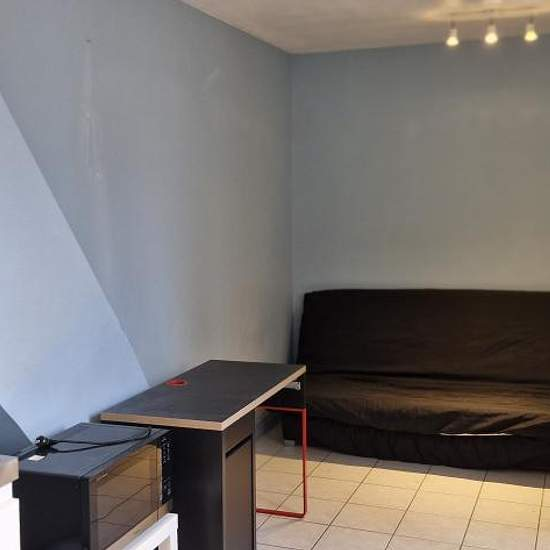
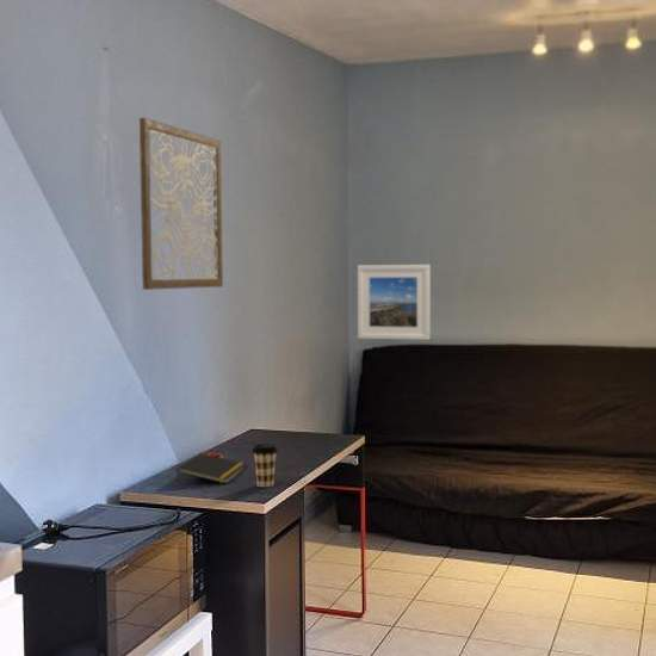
+ notepad [175,452,248,484]
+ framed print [357,264,432,341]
+ coffee cup [250,443,279,488]
+ wall art [138,117,224,291]
